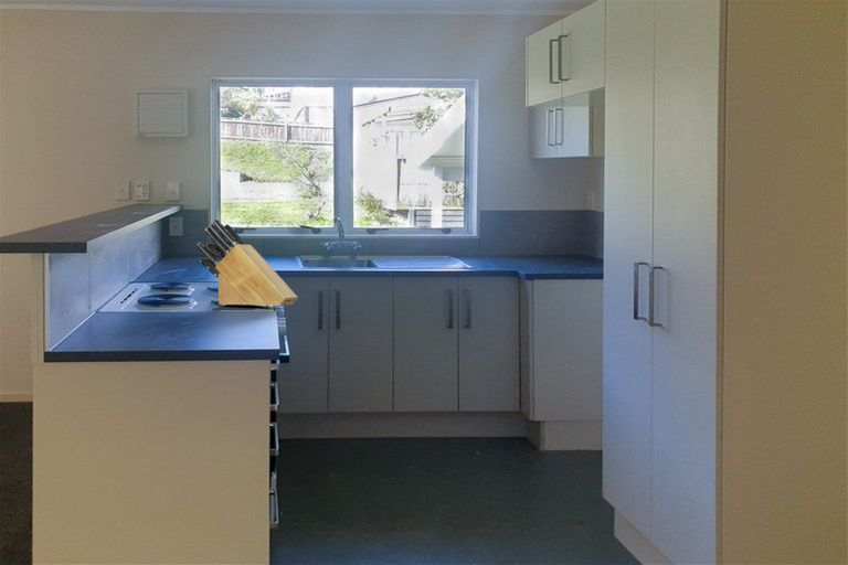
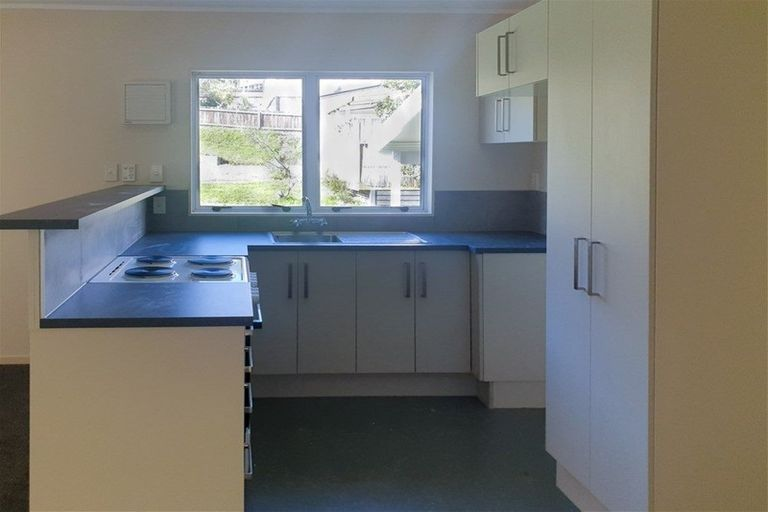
- knife block [195,217,299,308]
